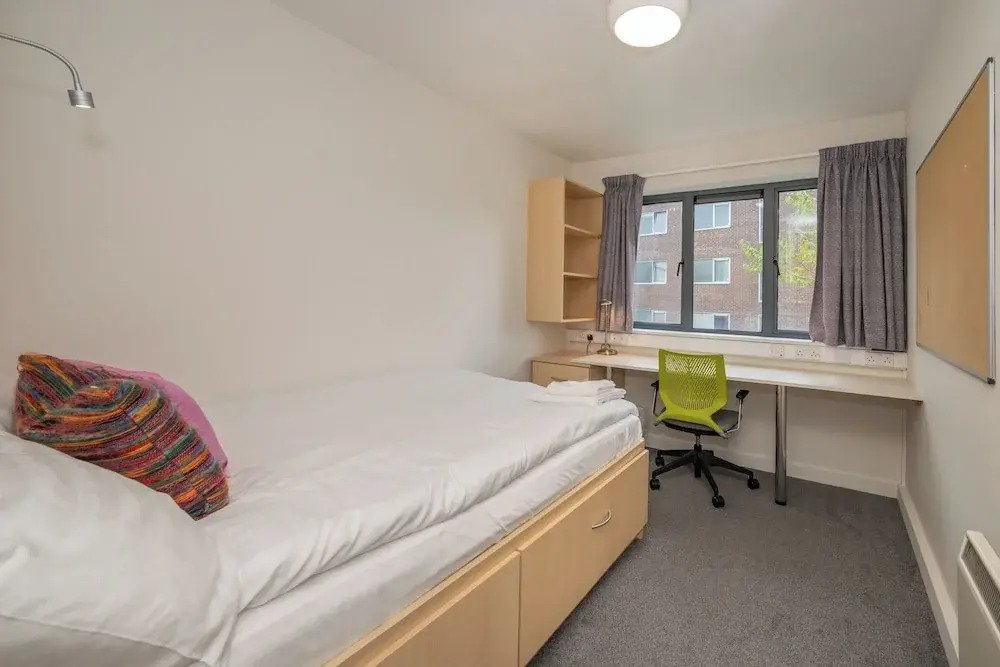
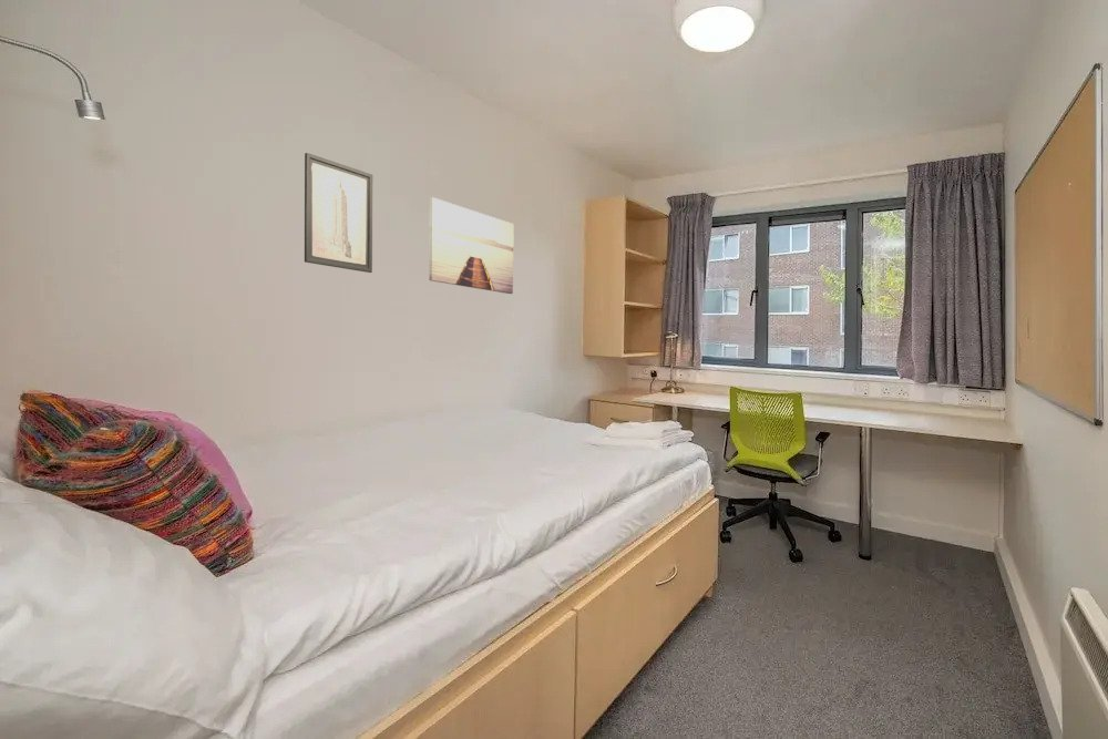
+ wall art [304,152,373,274]
+ wall art [428,196,514,295]
